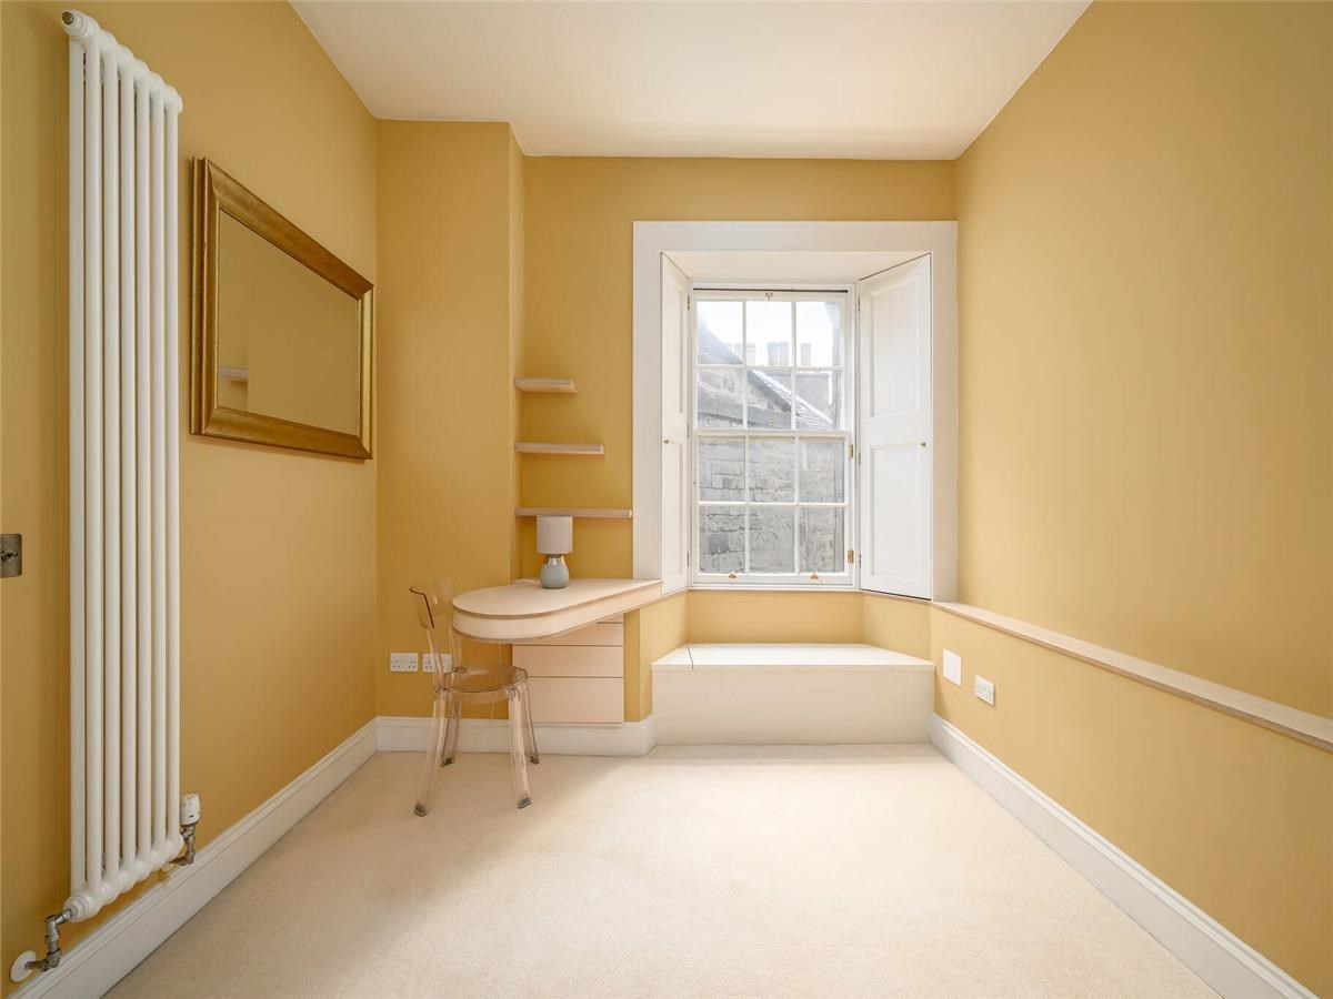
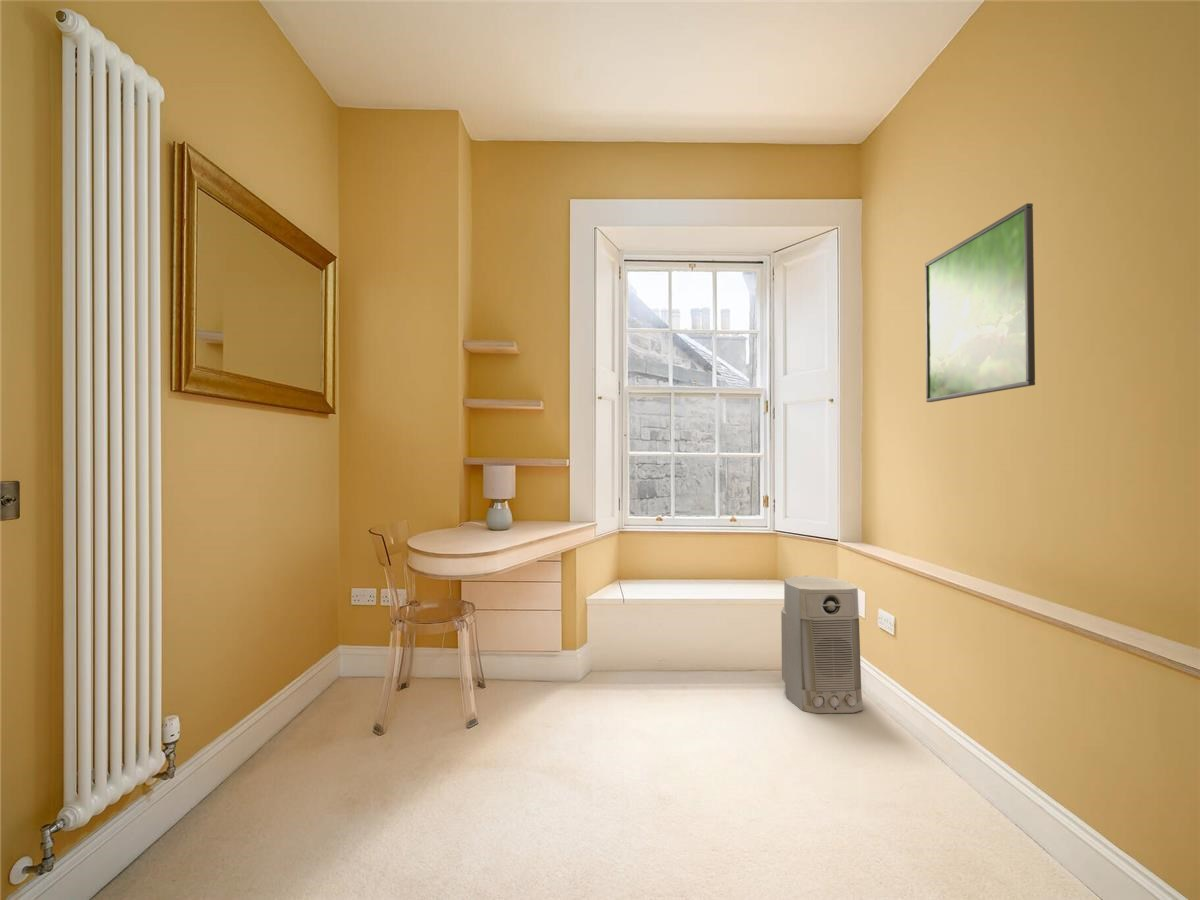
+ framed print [924,202,1036,403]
+ air purifier [780,575,864,714]
